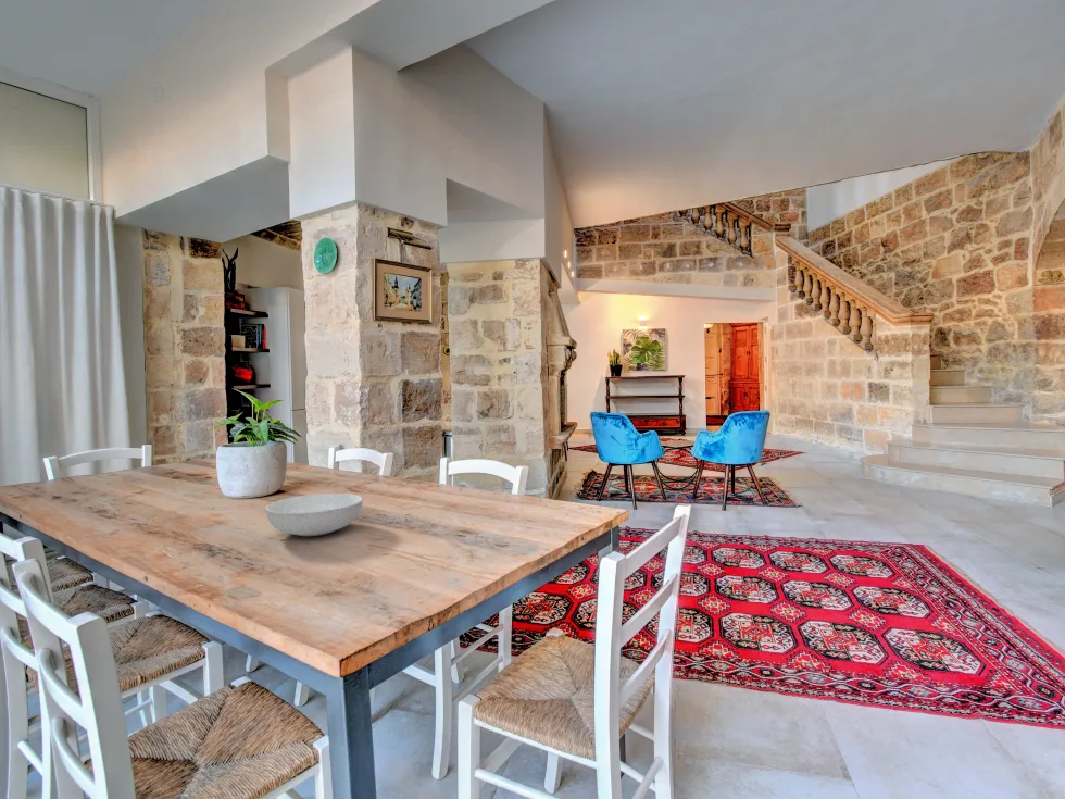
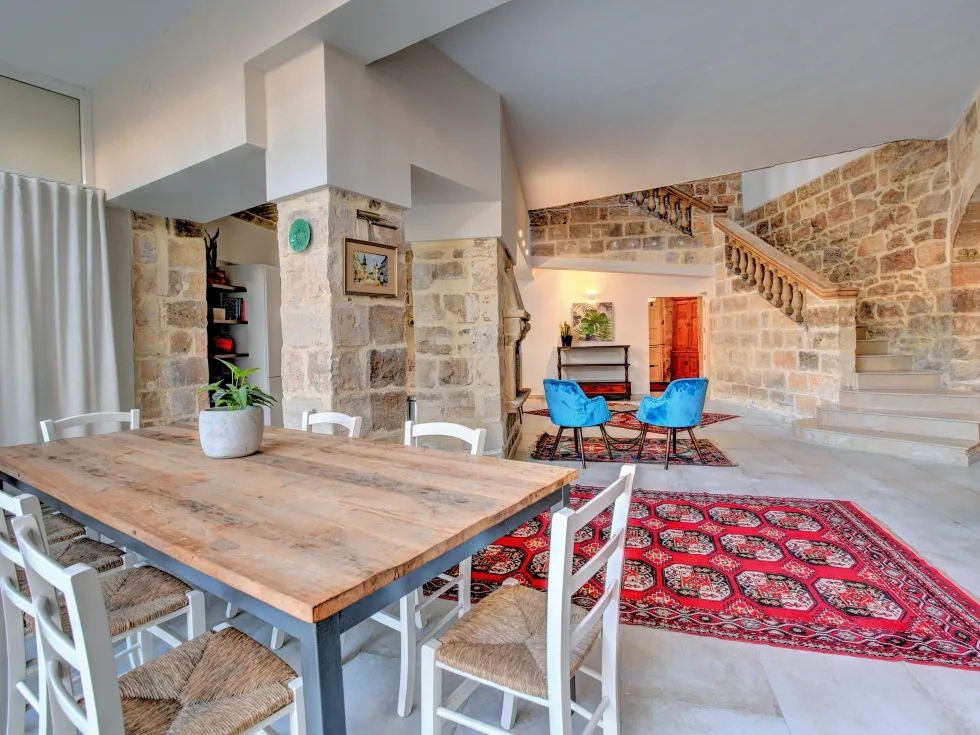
- serving bowl [264,492,364,537]
